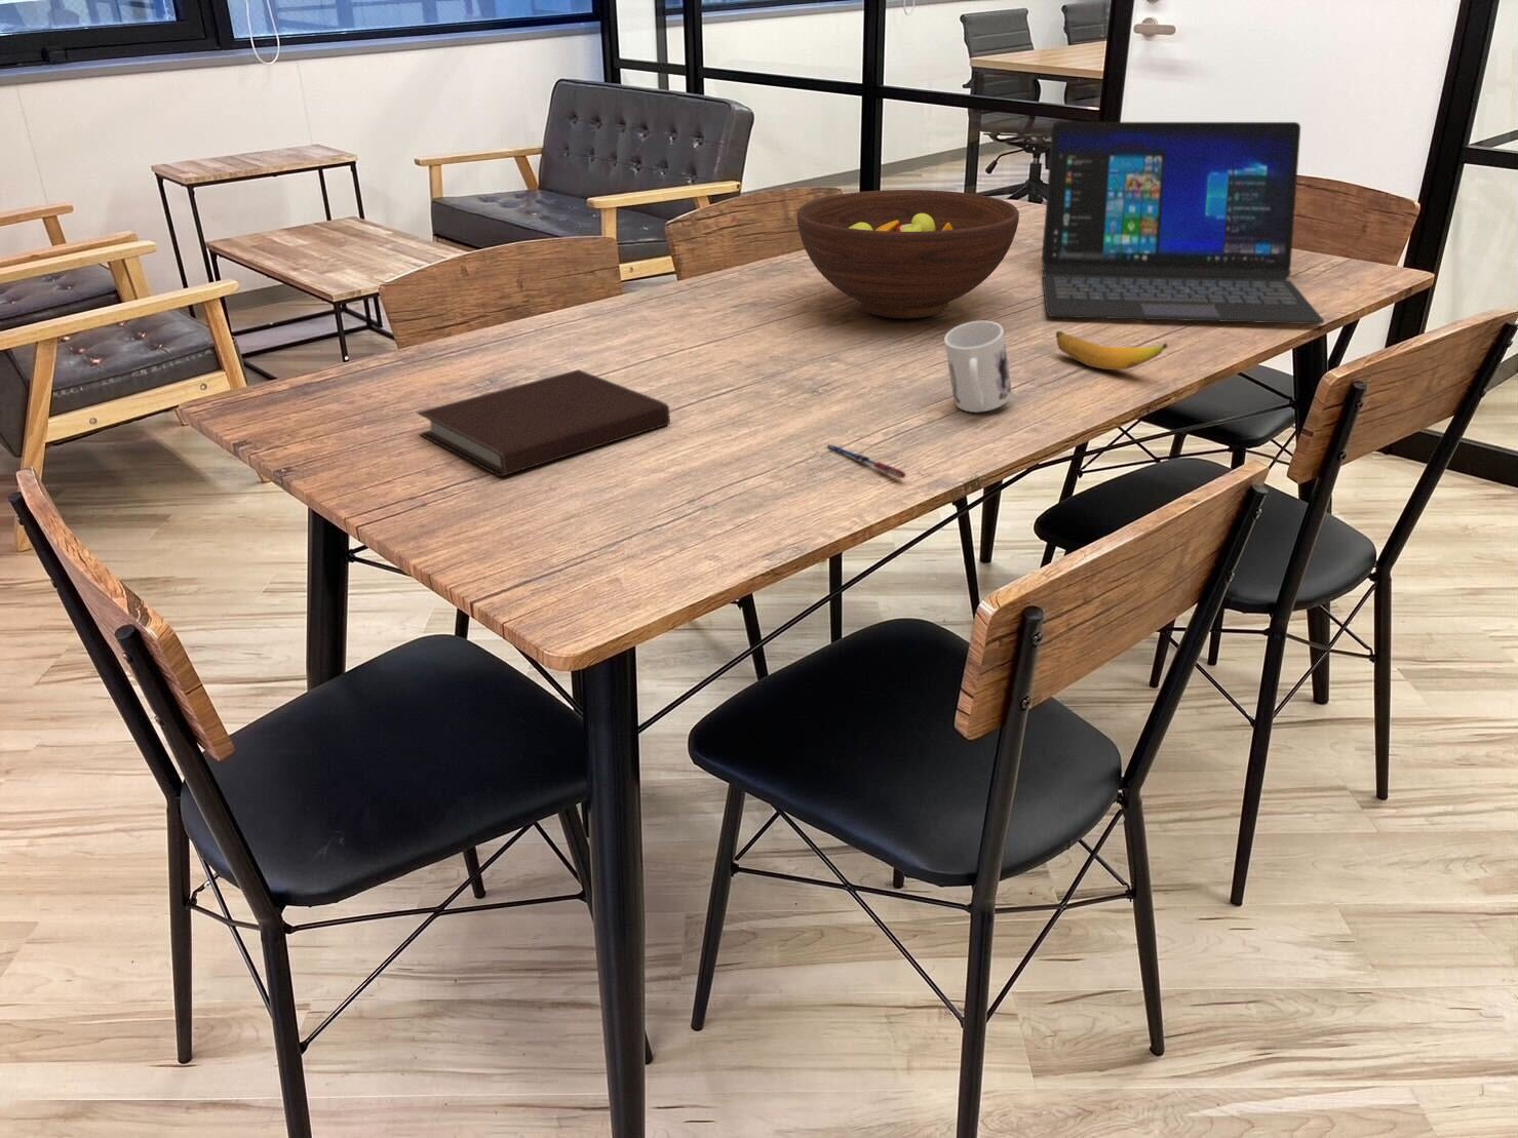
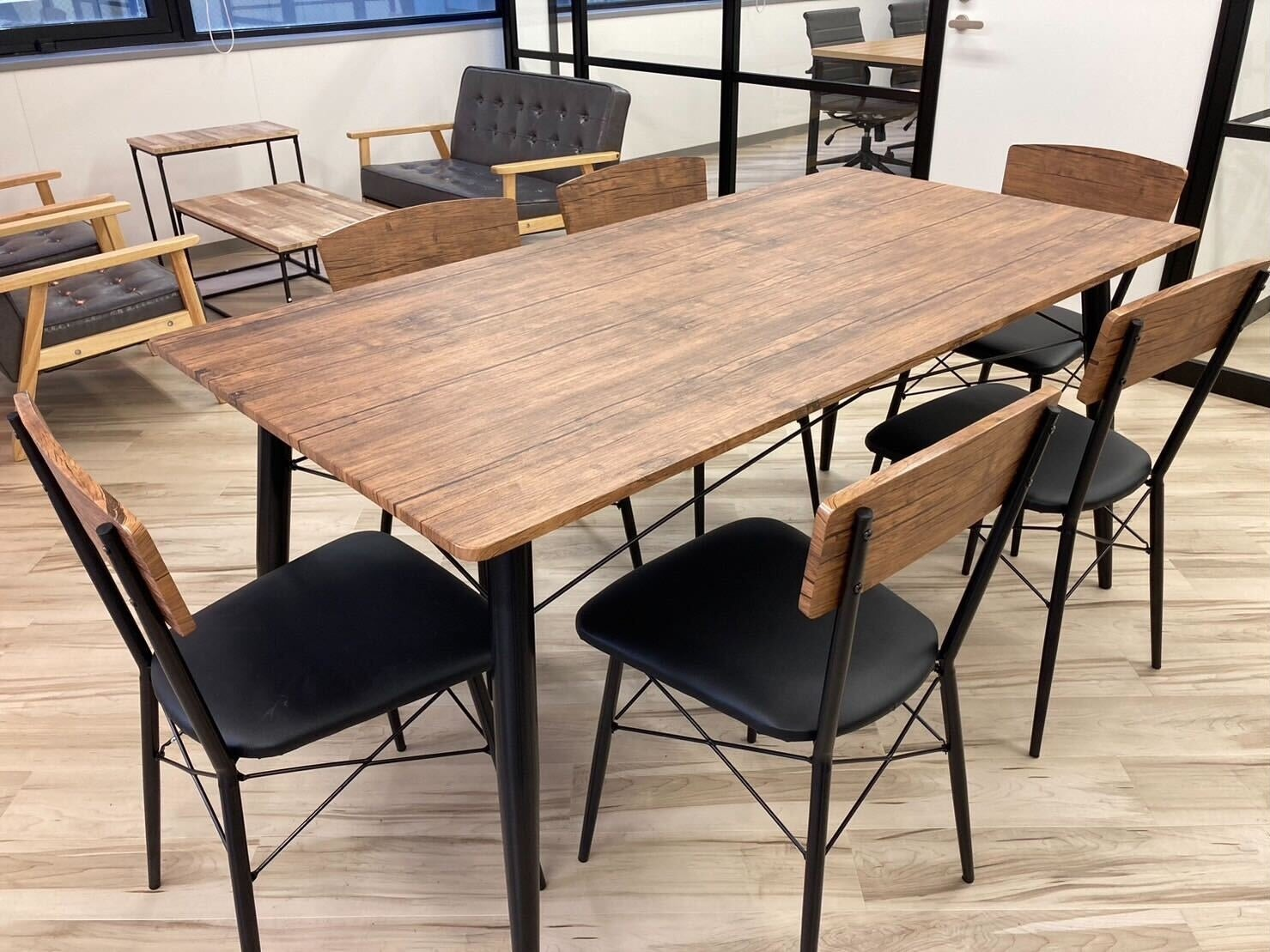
- notebook [415,368,672,477]
- mug [943,320,1015,414]
- banana [1055,330,1169,372]
- laptop [1041,121,1326,325]
- fruit bowl [796,189,1021,320]
- pen [825,443,907,479]
